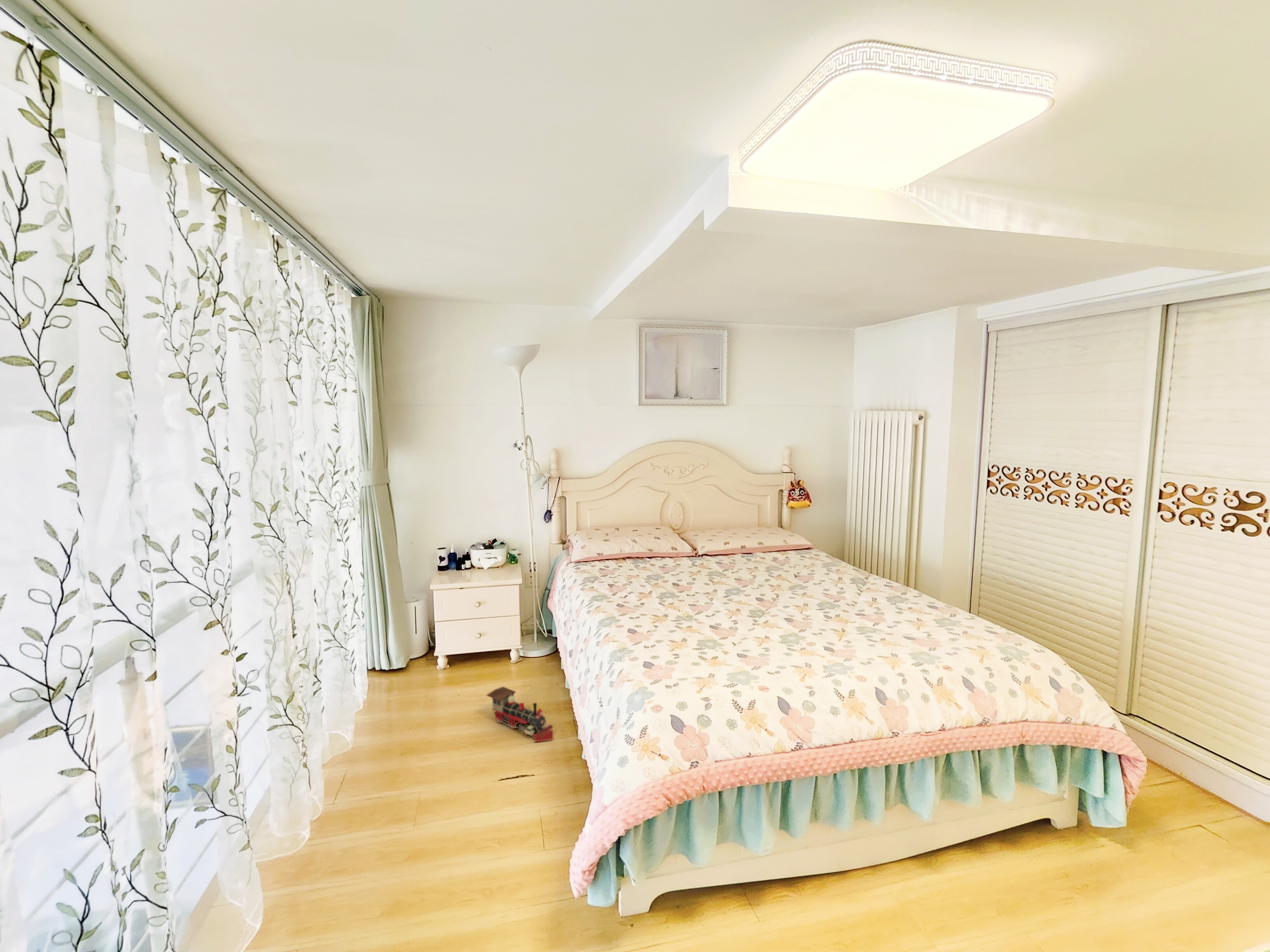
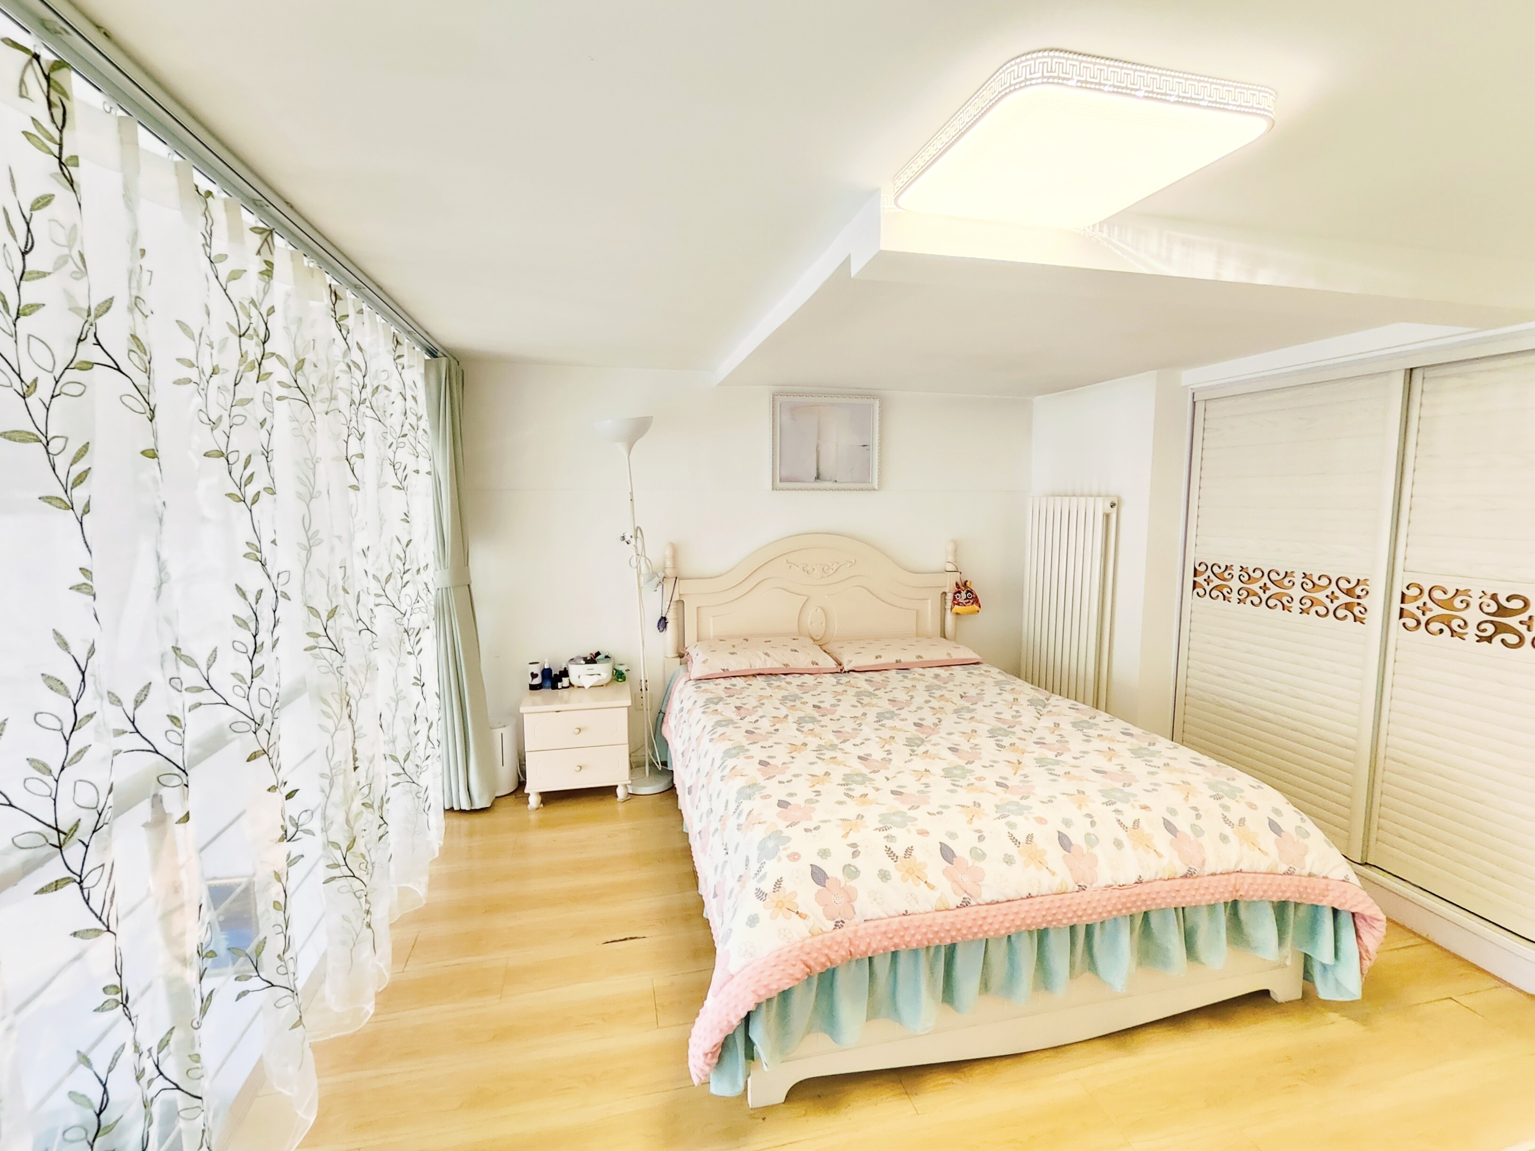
- toy train [486,686,553,742]
